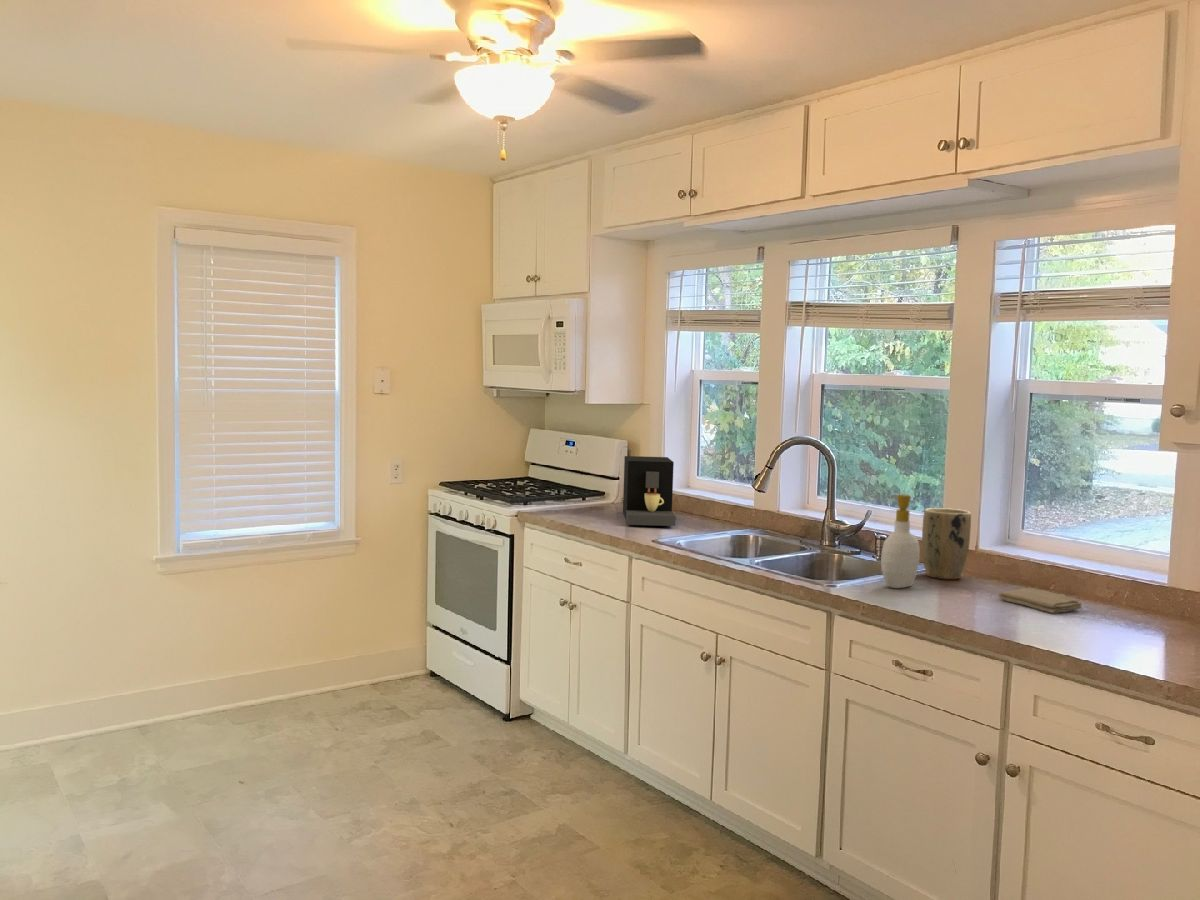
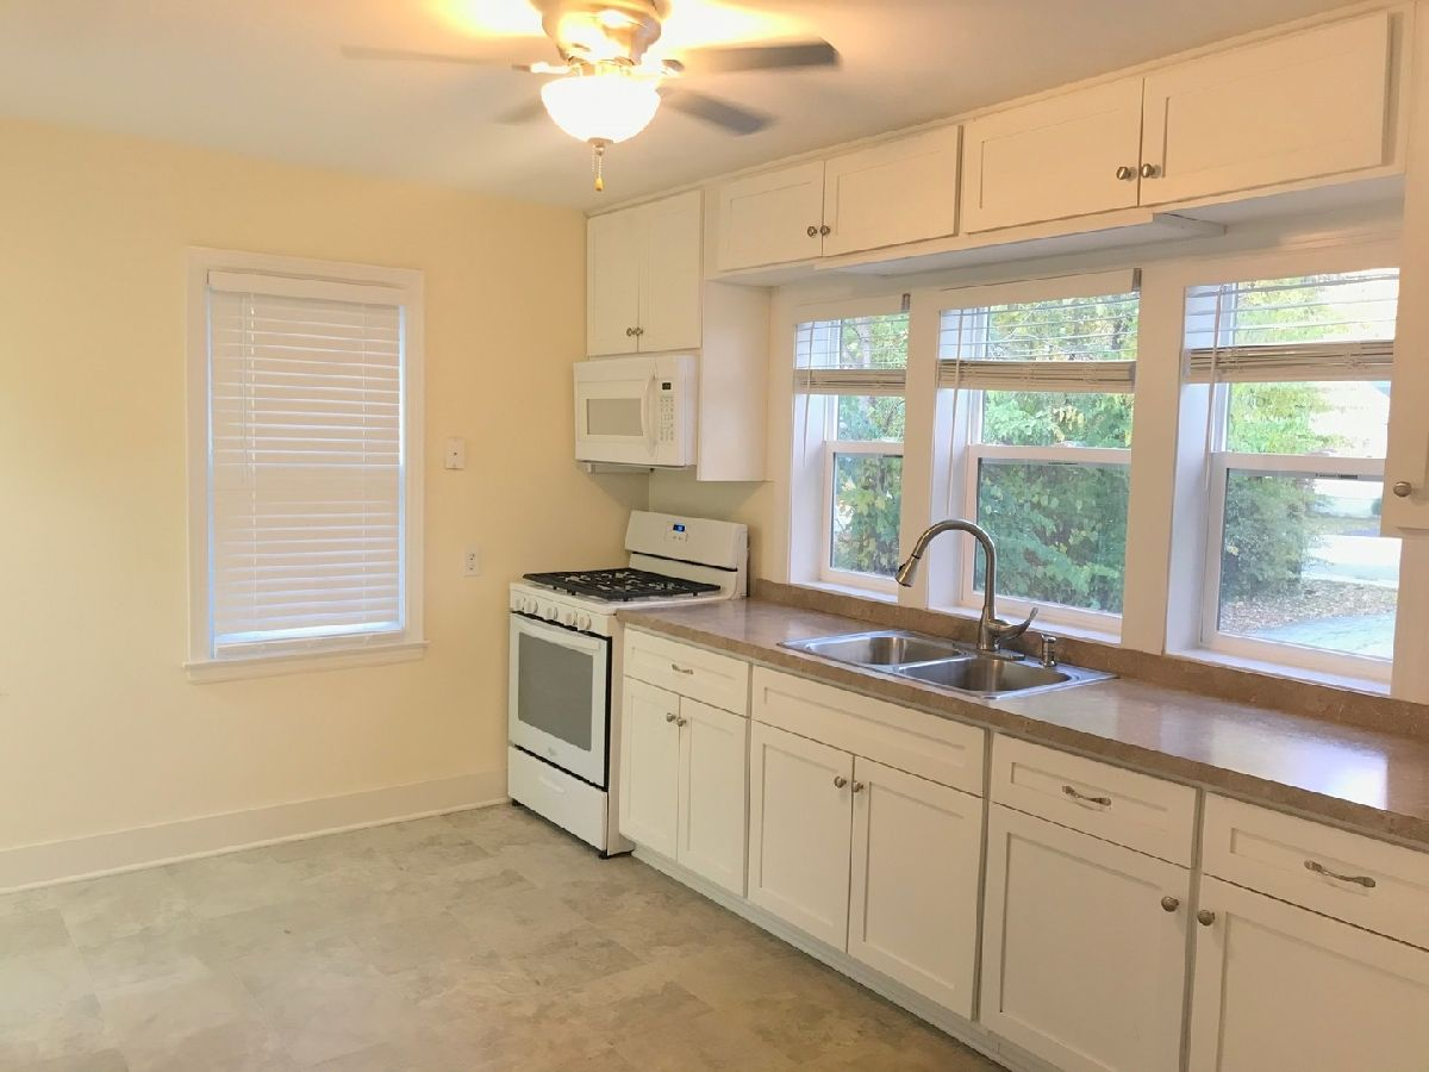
- coffee maker [622,455,676,527]
- washcloth [998,587,1083,614]
- soap bottle [880,494,921,589]
- plant pot [921,507,972,580]
